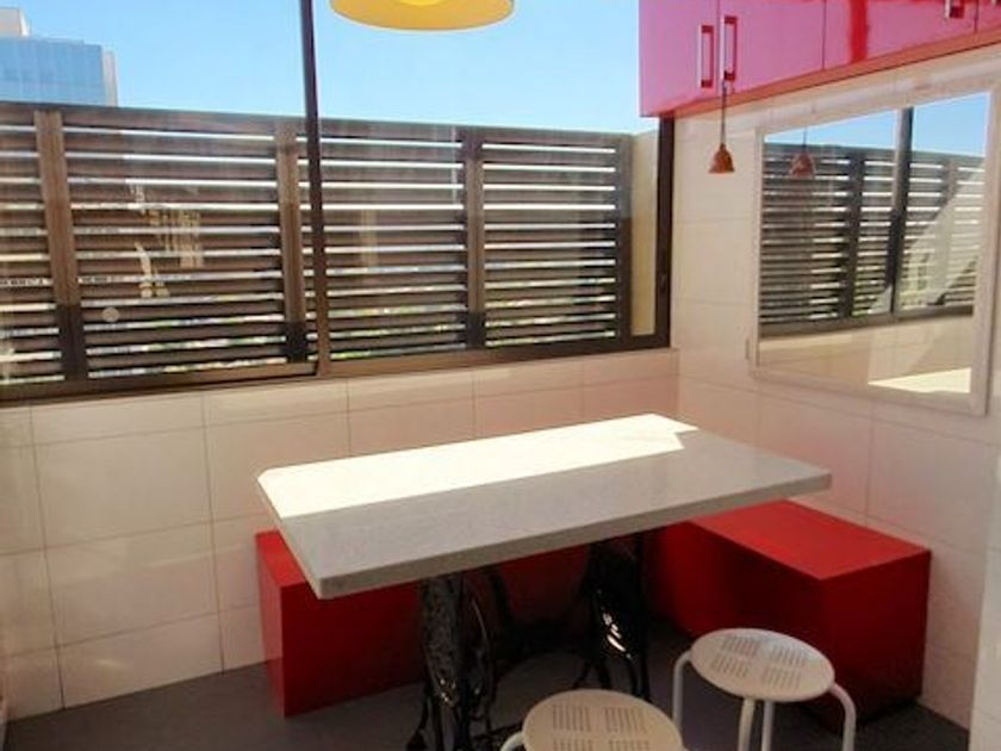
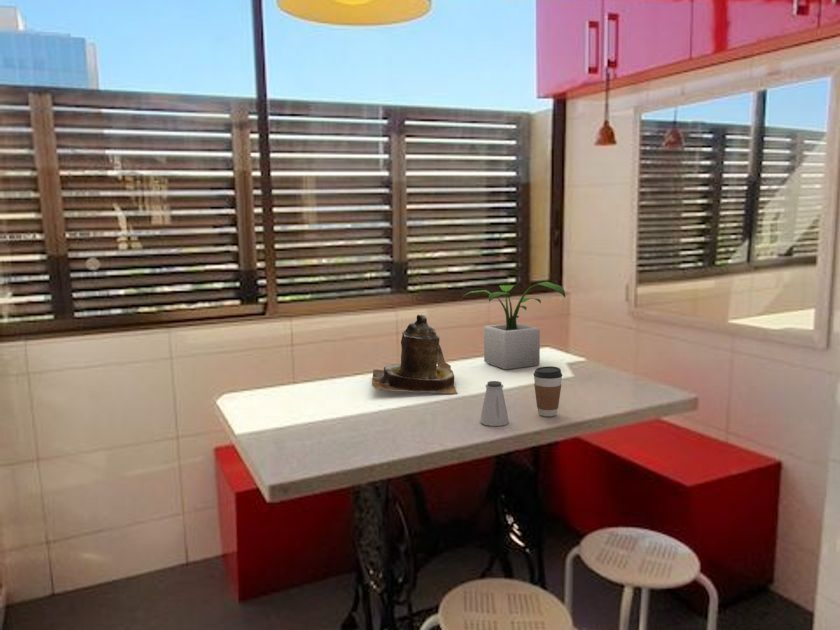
+ saltshaker [479,380,510,427]
+ potted plant [461,281,566,371]
+ coffee cup [532,365,563,417]
+ teapot [371,314,458,394]
